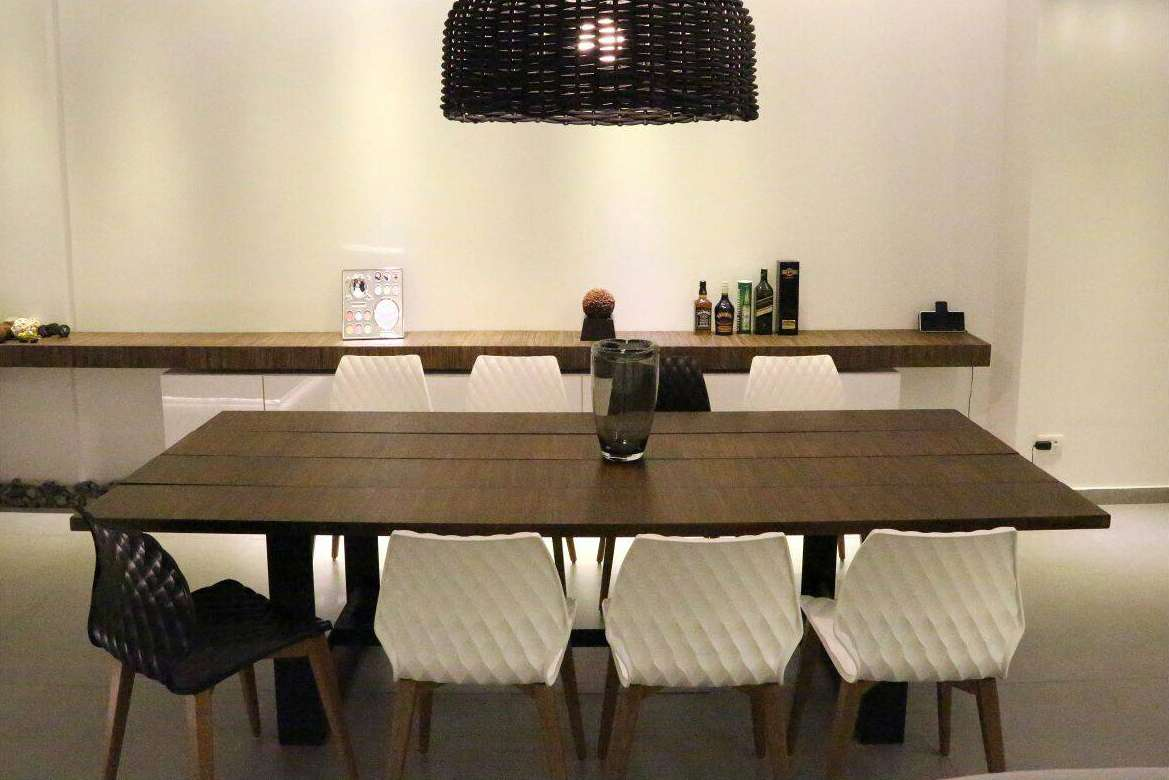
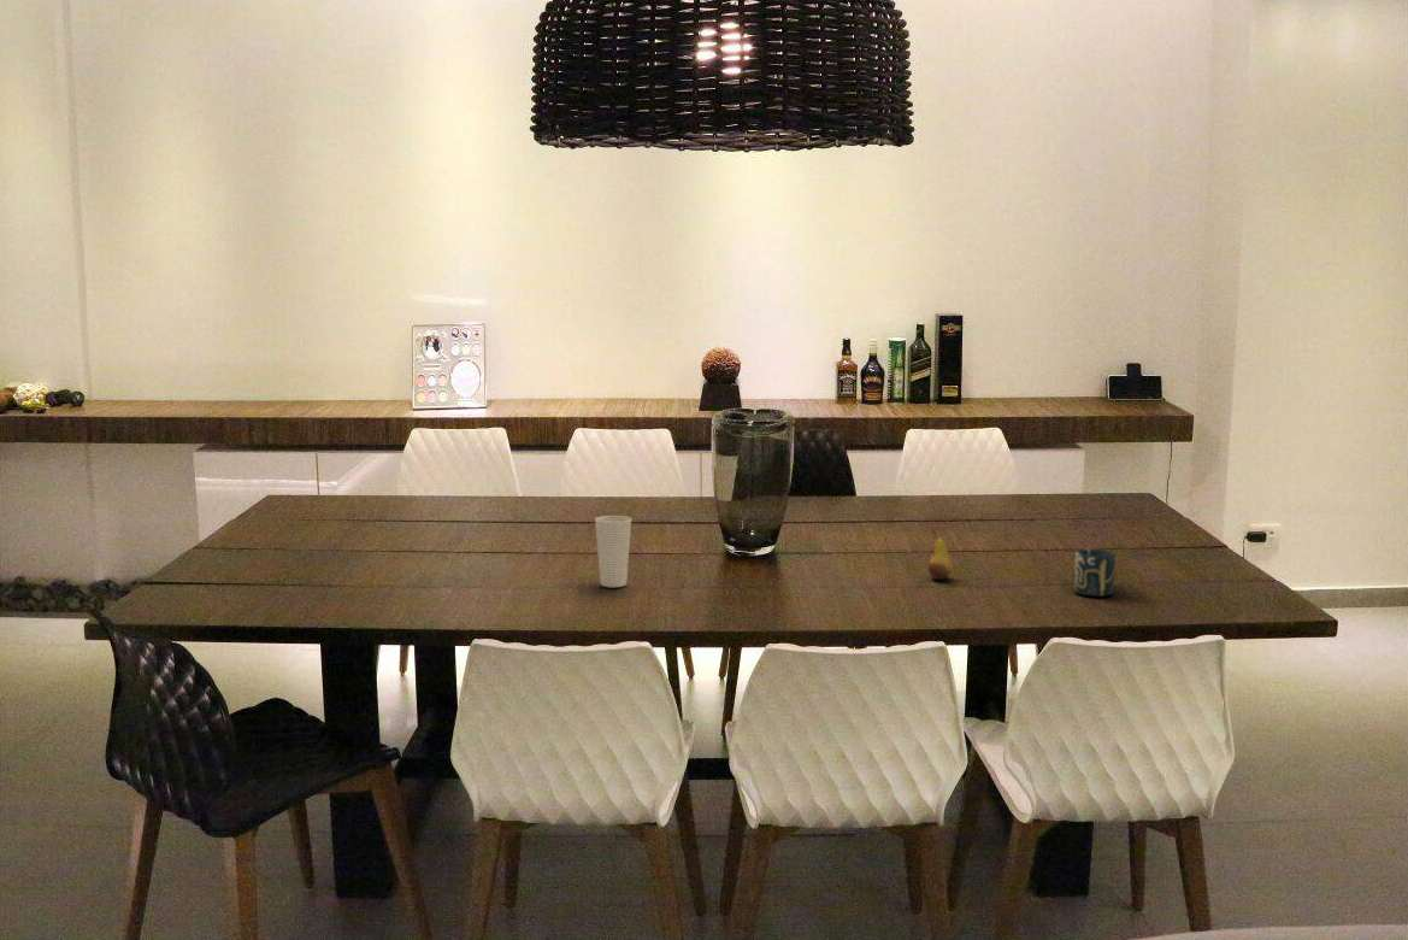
+ cup [594,515,632,588]
+ cup [1073,548,1117,597]
+ fruit [927,528,954,581]
